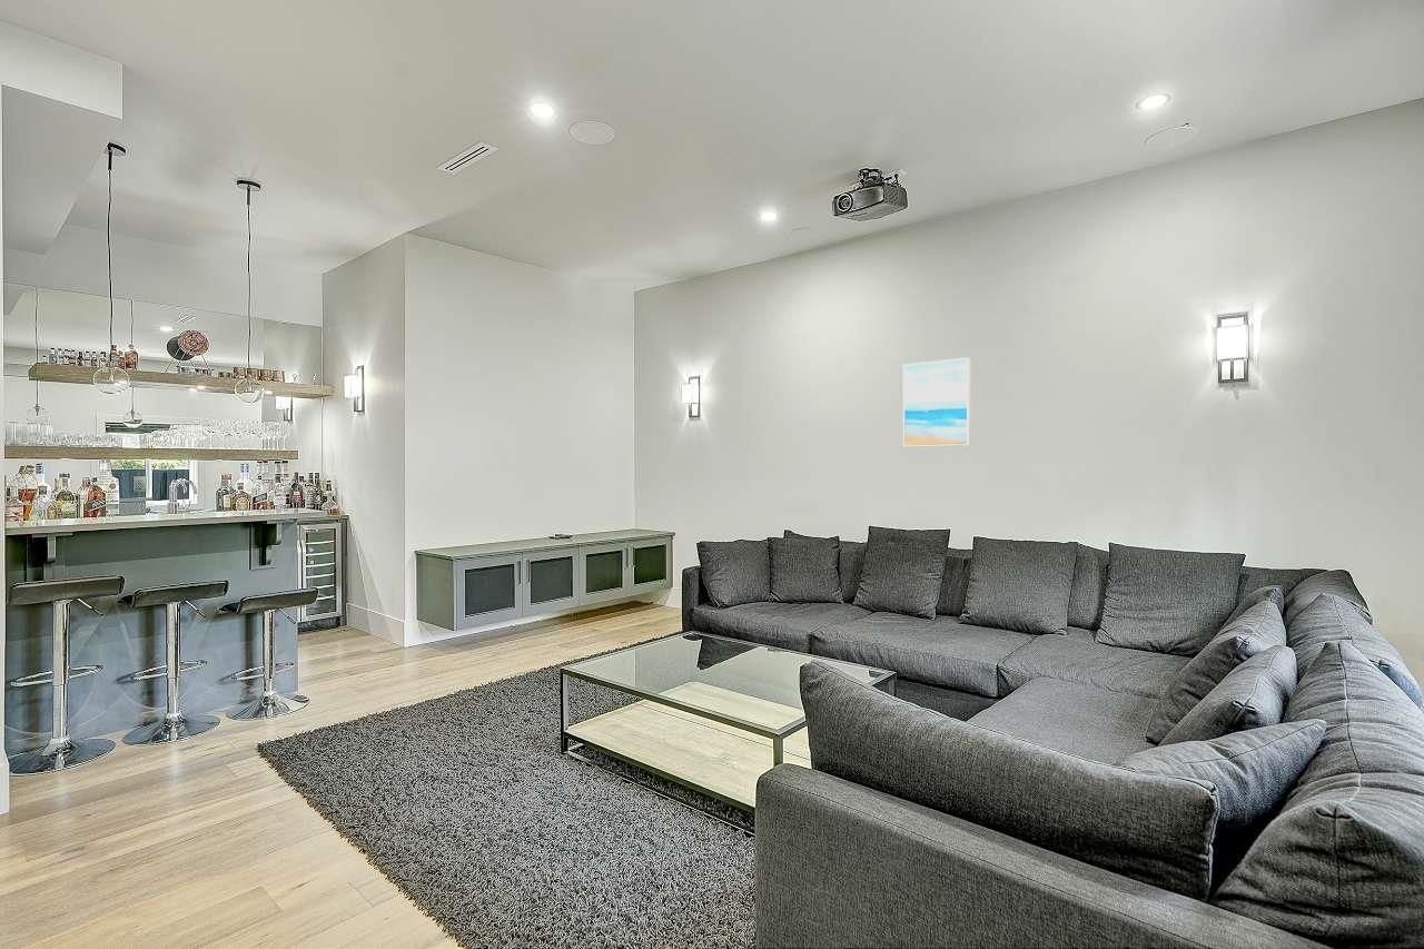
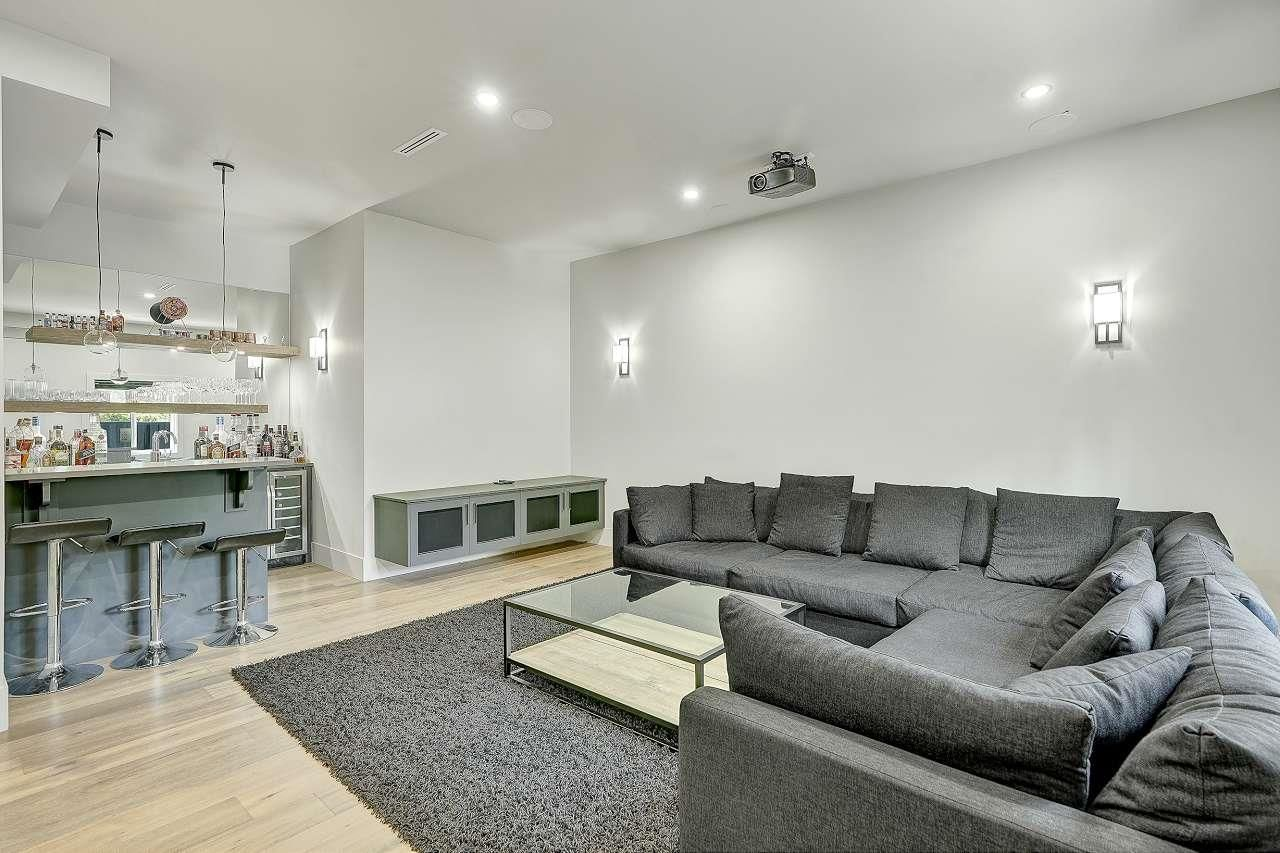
- wall art [902,356,972,448]
